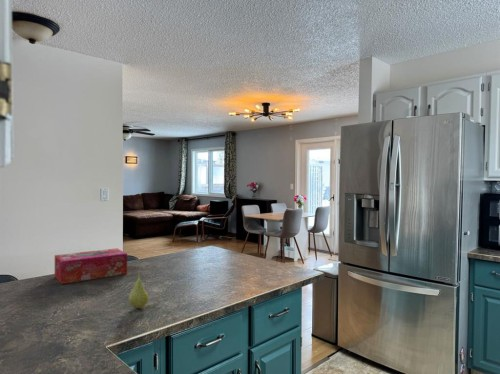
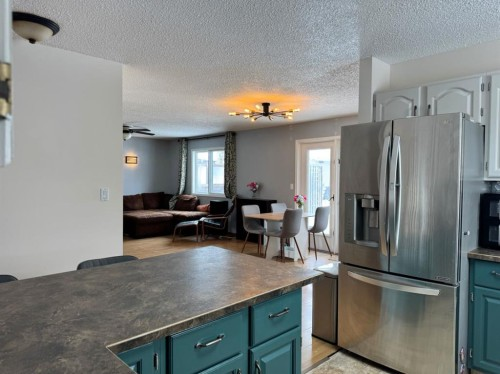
- tissue box [54,247,128,285]
- fruit [128,272,149,309]
